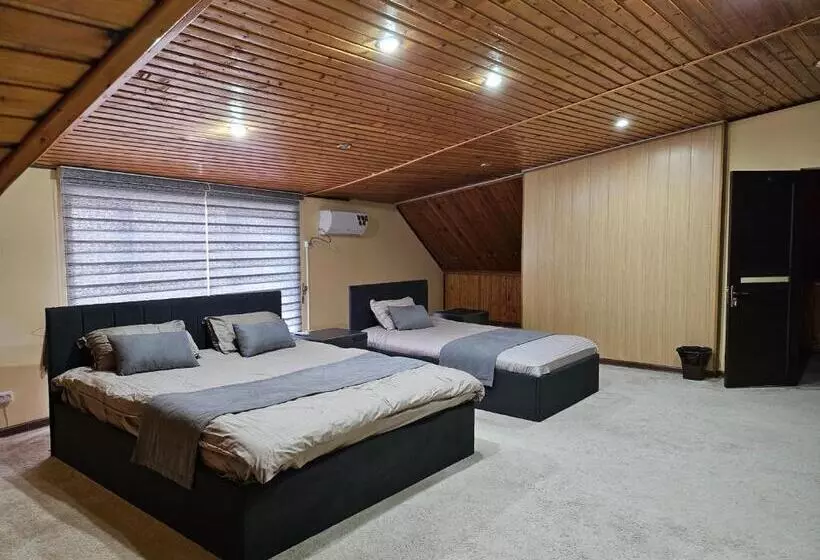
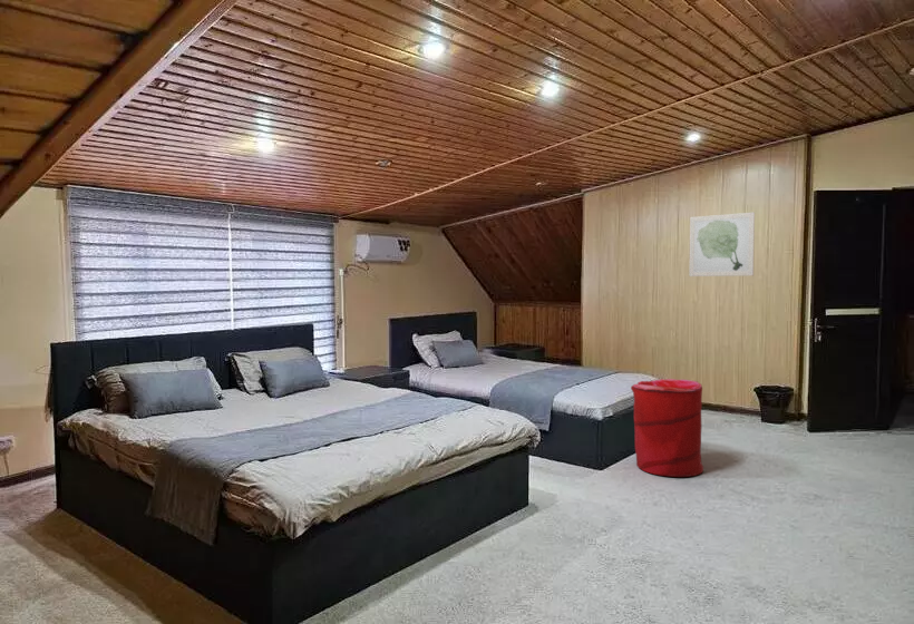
+ laundry hamper [630,378,704,478]
+ wall art [688,211,756,277]
